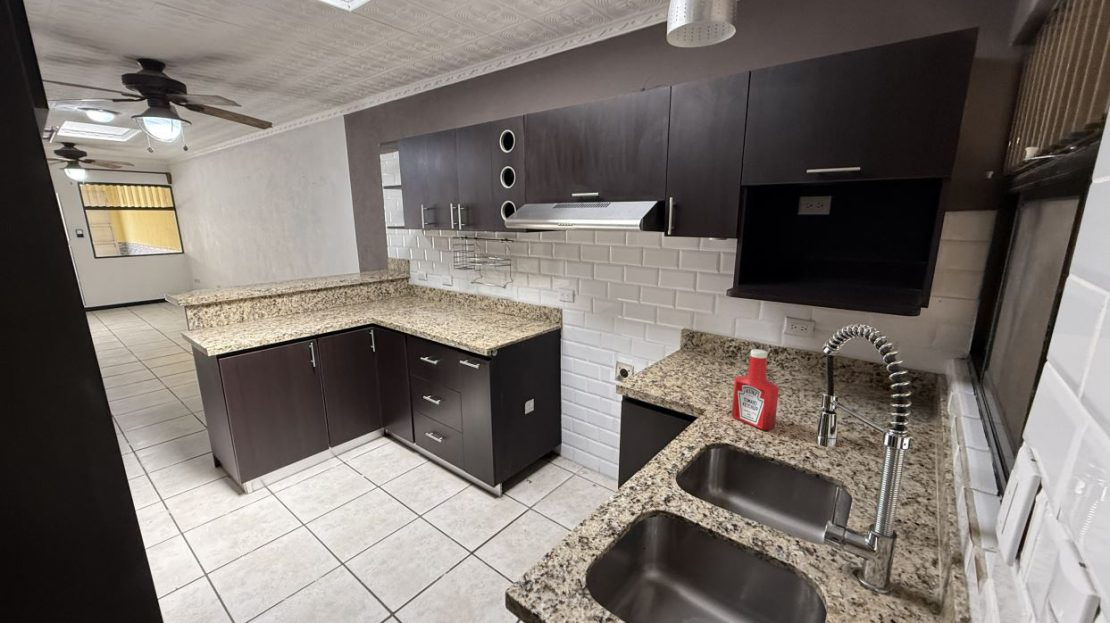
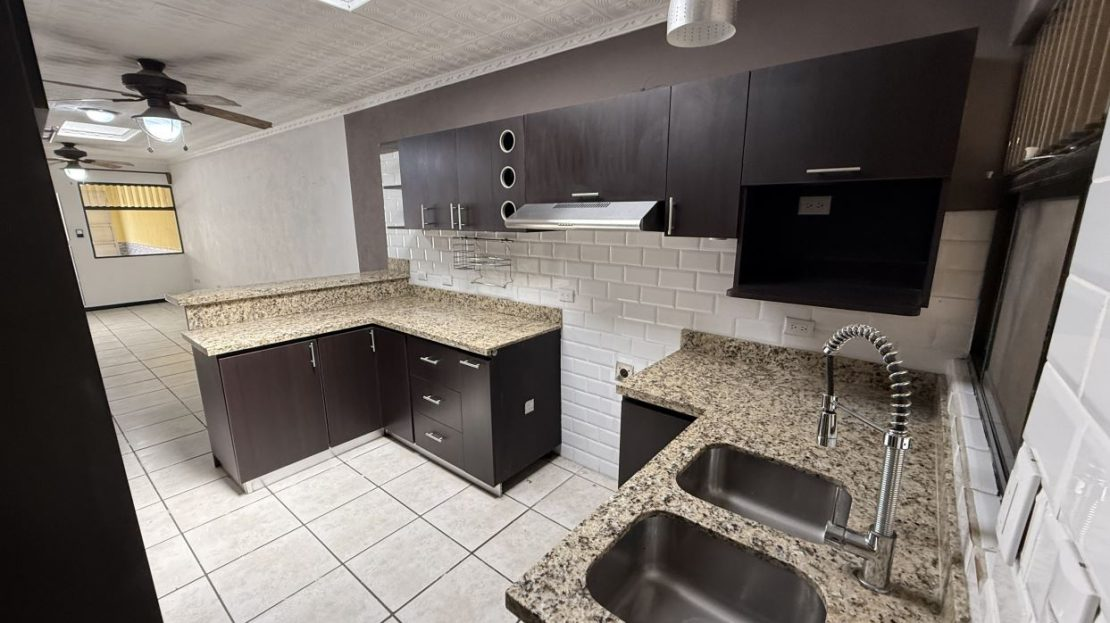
- soap bottle [731,348,780,431]
